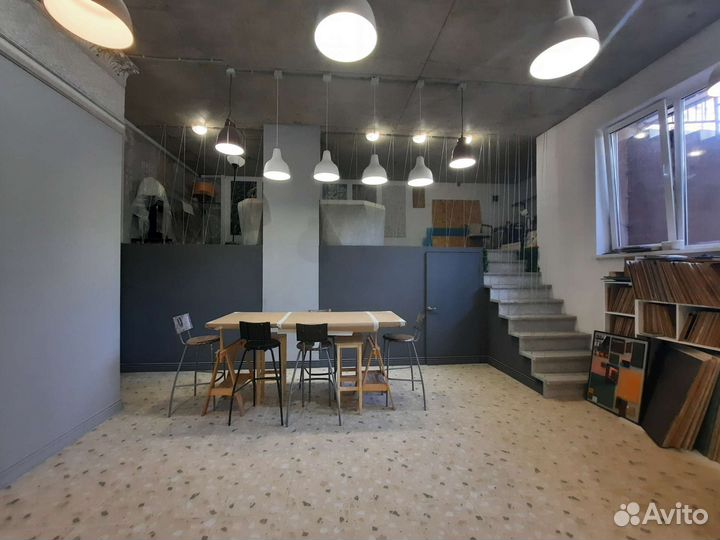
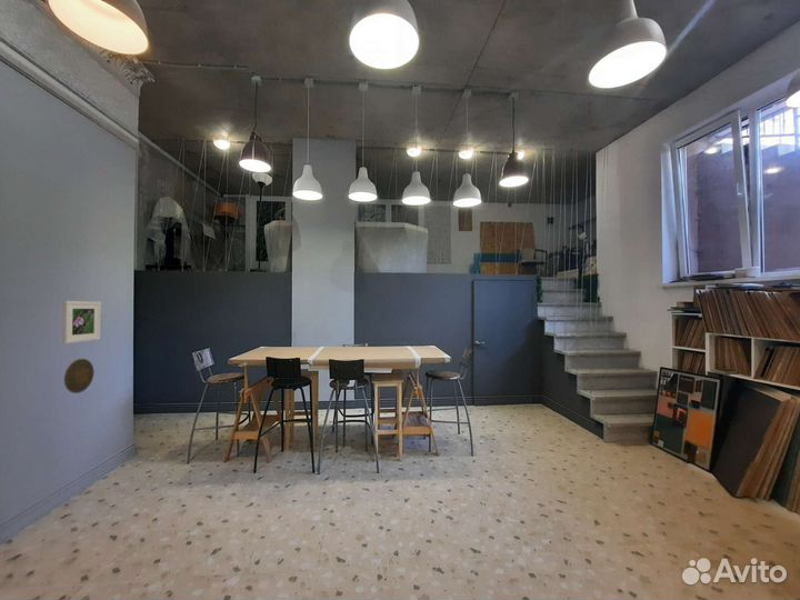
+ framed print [61,300,102,344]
+ decorative plate [63,358,94,394]
